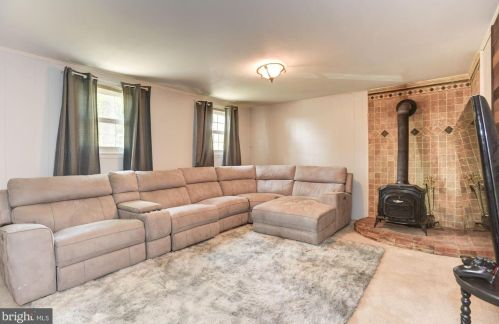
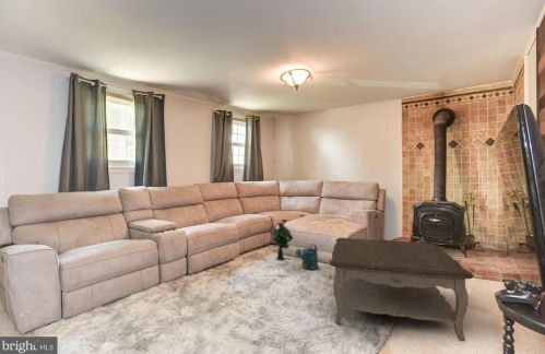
+ decorative plant [269,219,294,261]
+ coffee table [329,237,474,342]
+ watering can [294,244,319,271]
